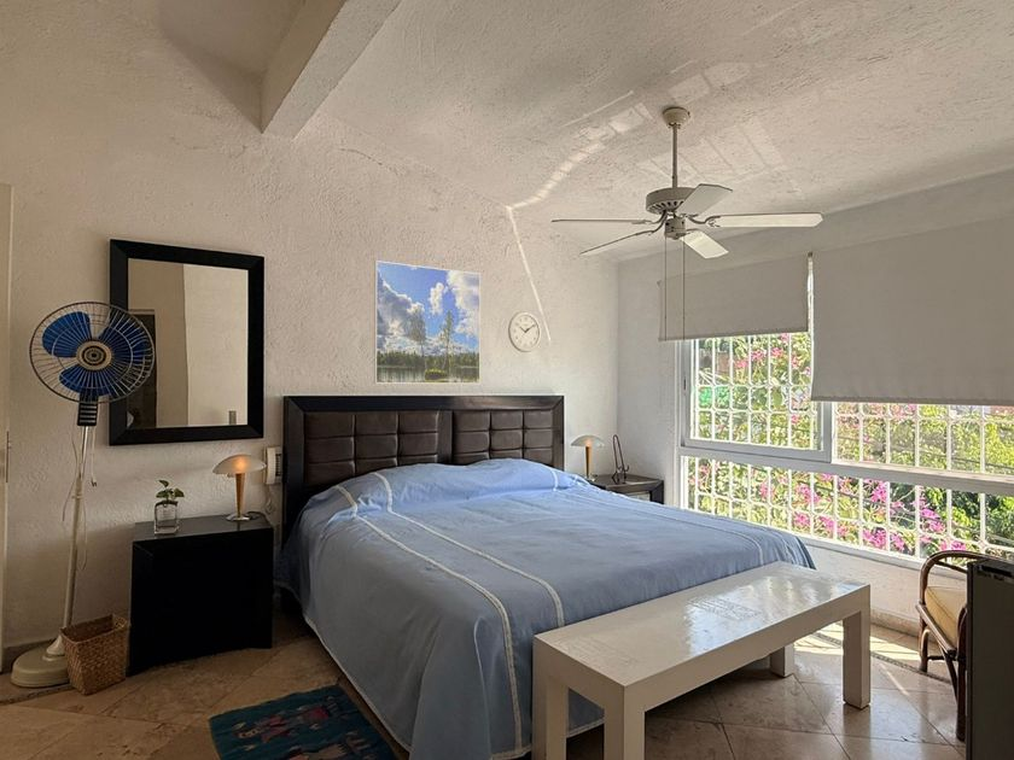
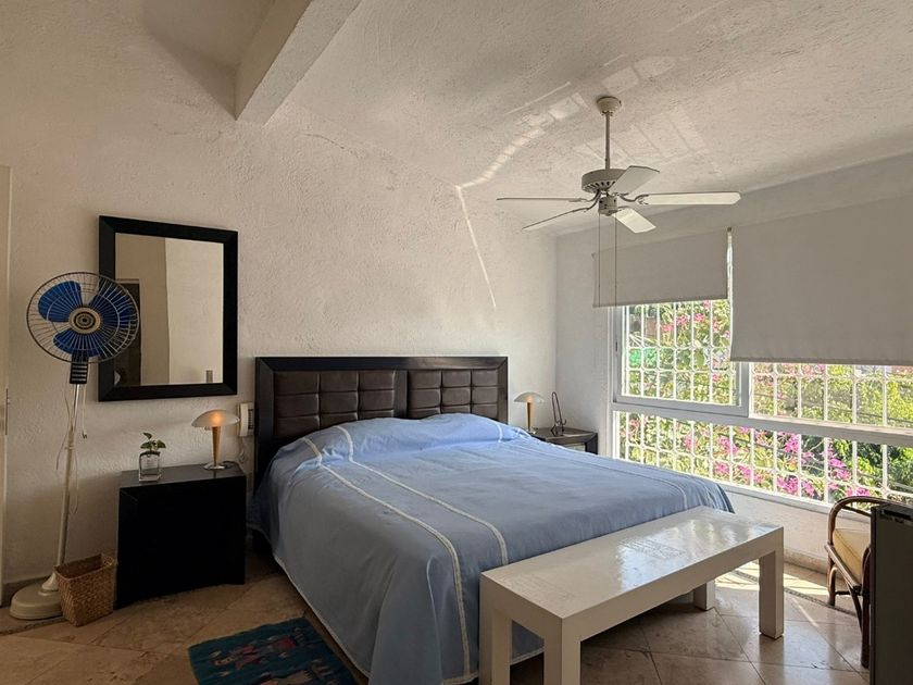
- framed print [373,259,482,385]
- wall clock [507,310,542,353]
